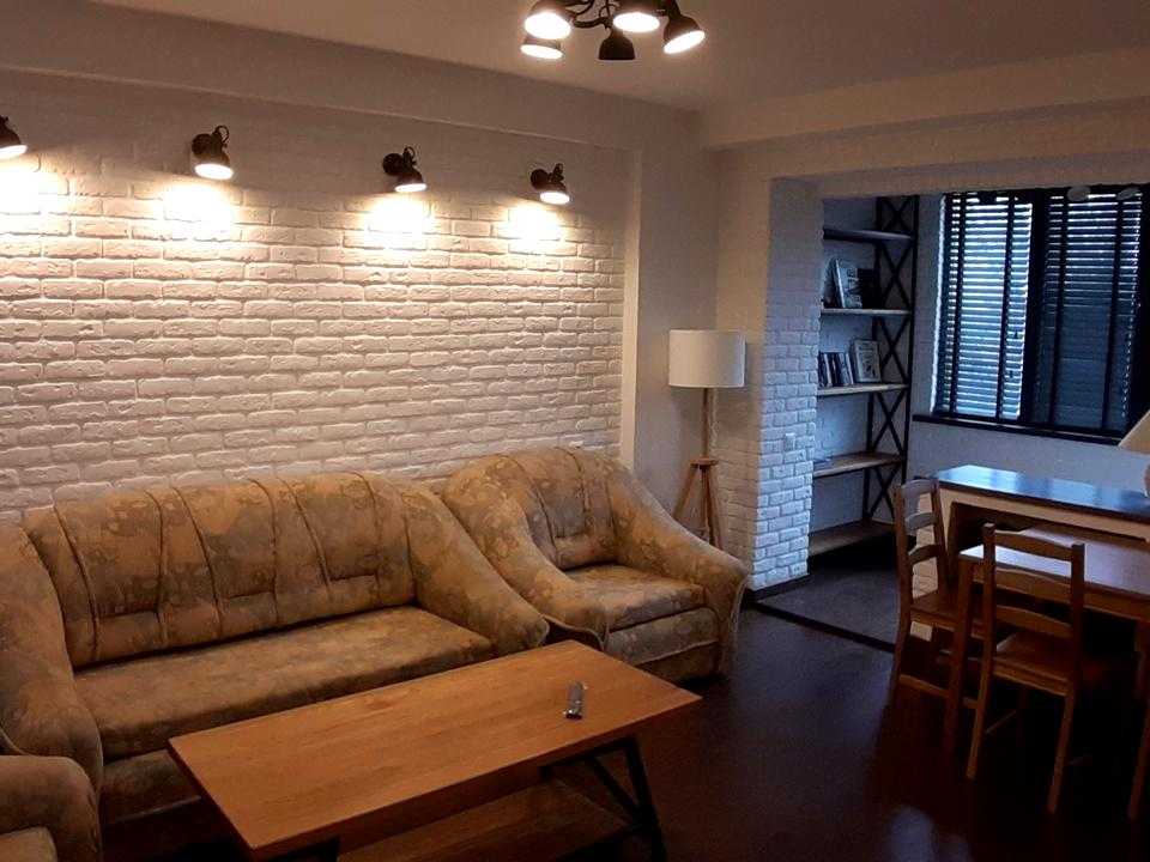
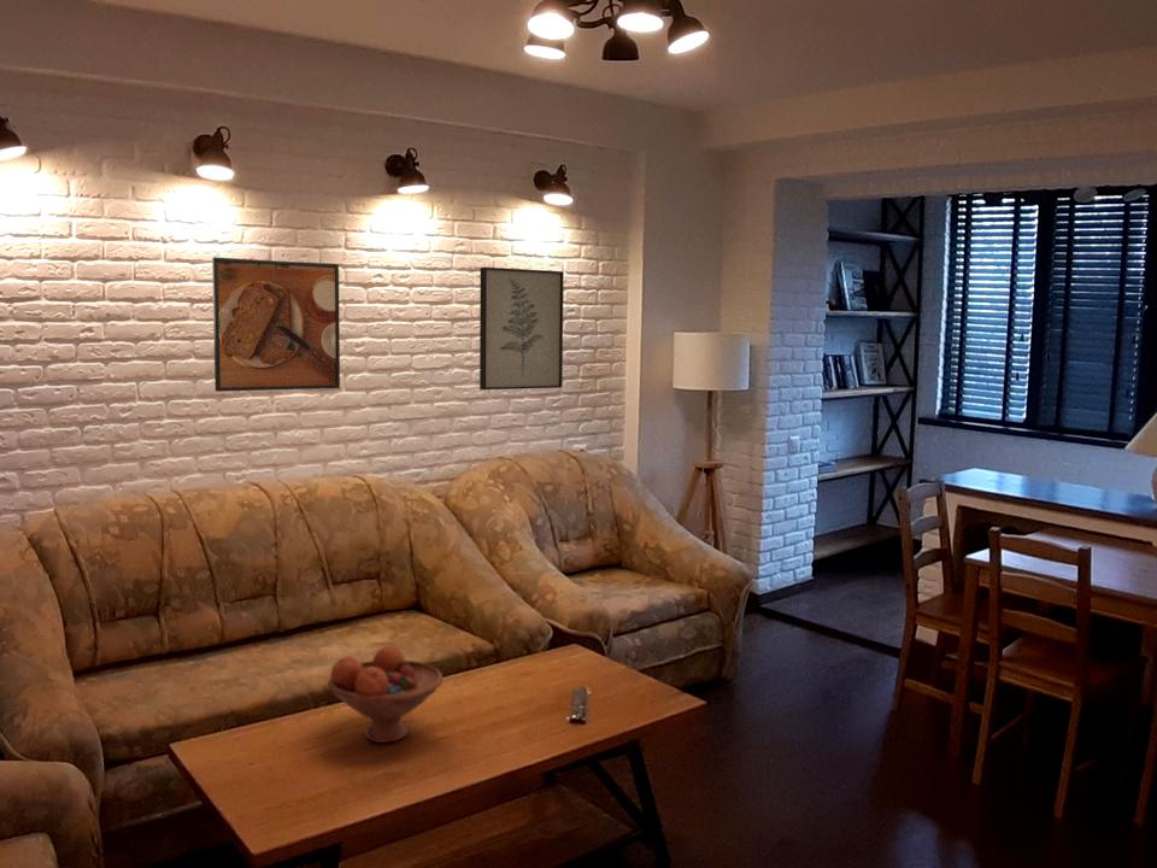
+ wall art [478,266,565,391]
+ fruit bowl [327,645,444,744]
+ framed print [211,256,341,393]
